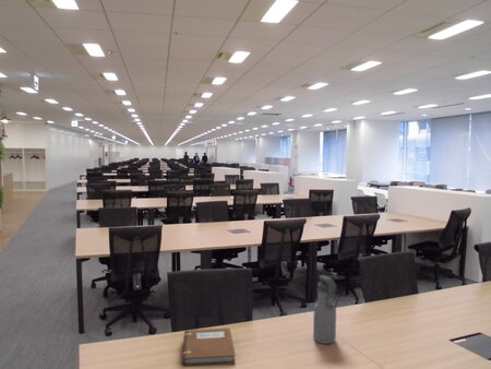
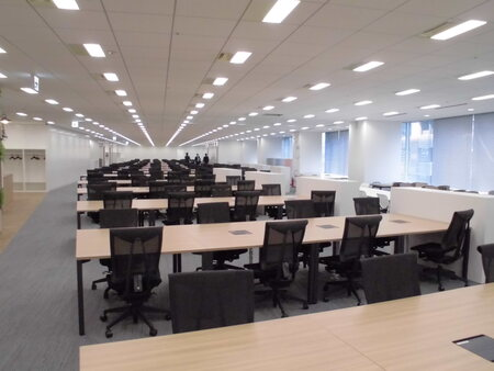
- notebook [181,326,237,368]
- water bottle [312,274,339,345]
